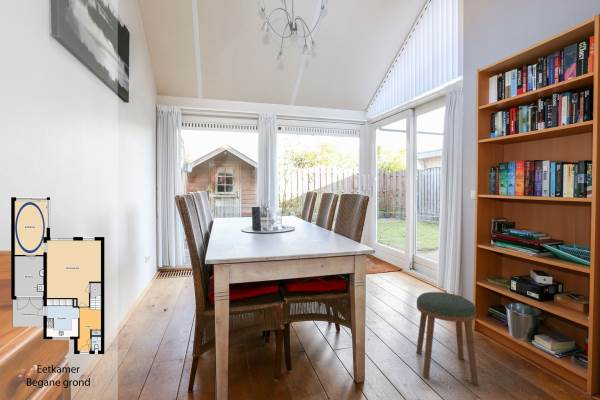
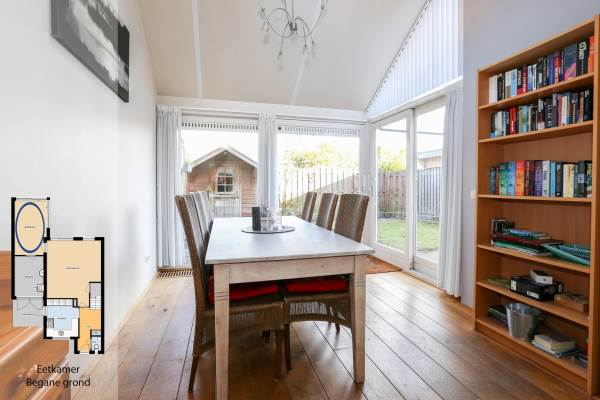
- stool [415,291,479,386]
